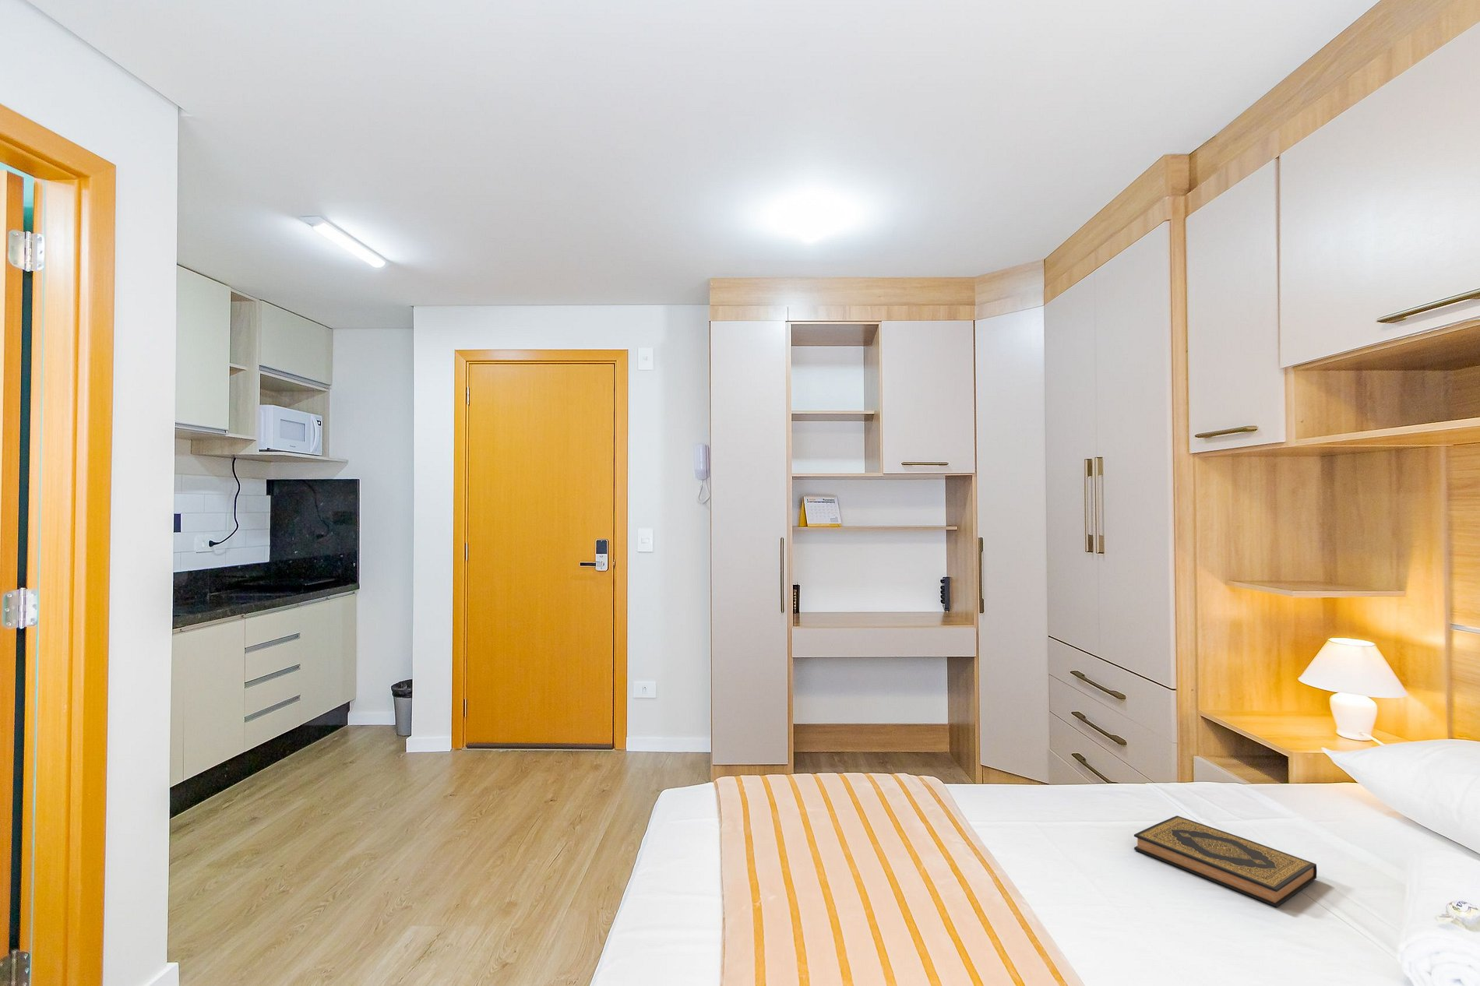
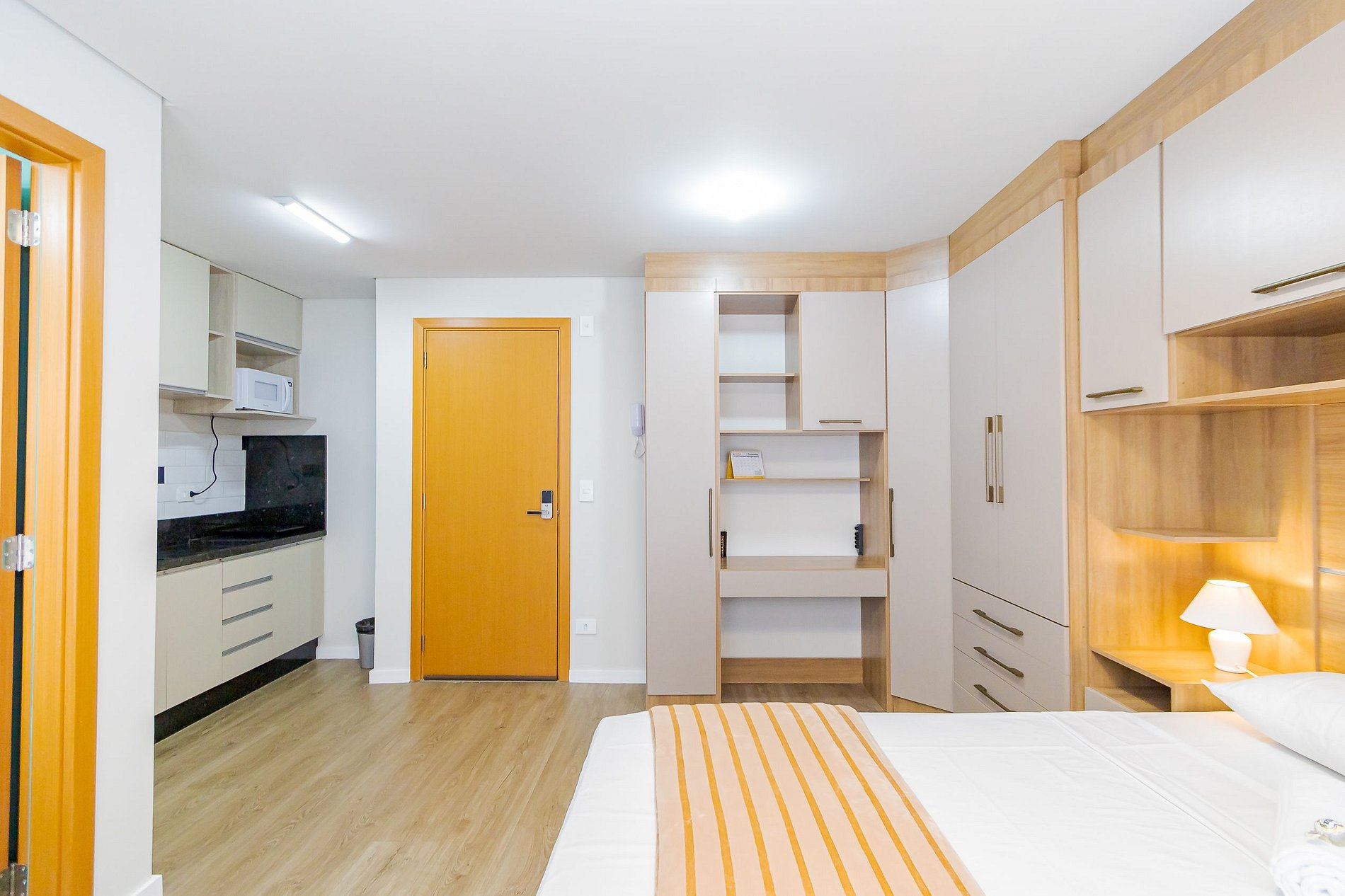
- hardback book [1133,814,1318,908]
